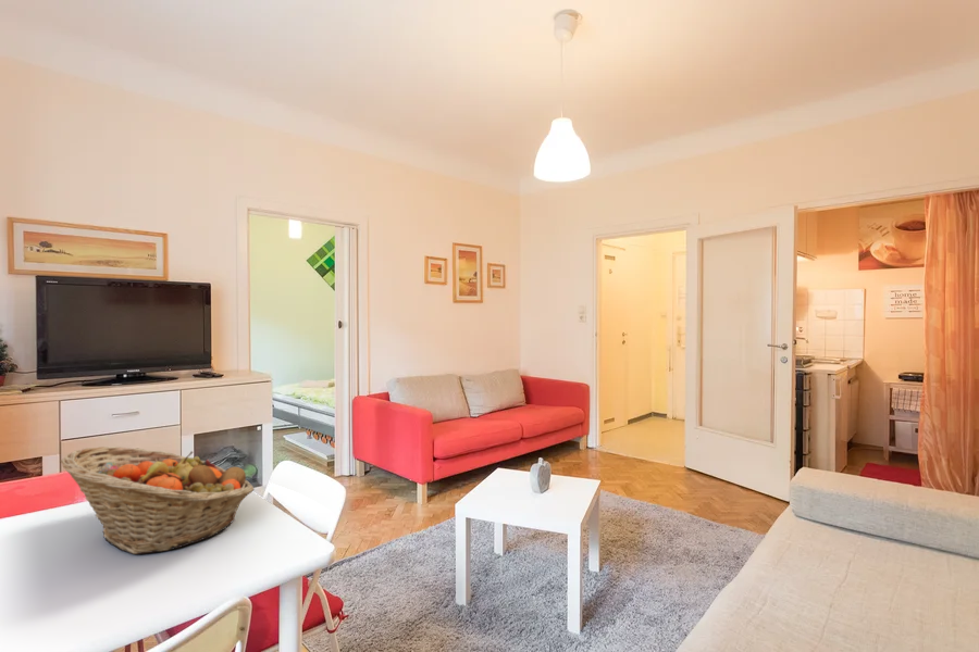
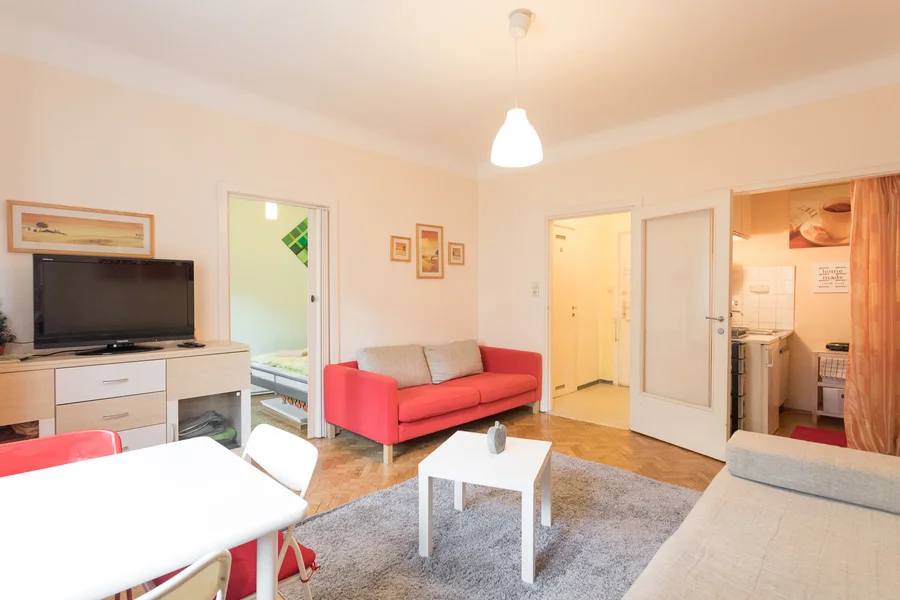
- fruit basket [59,446,256,555]
